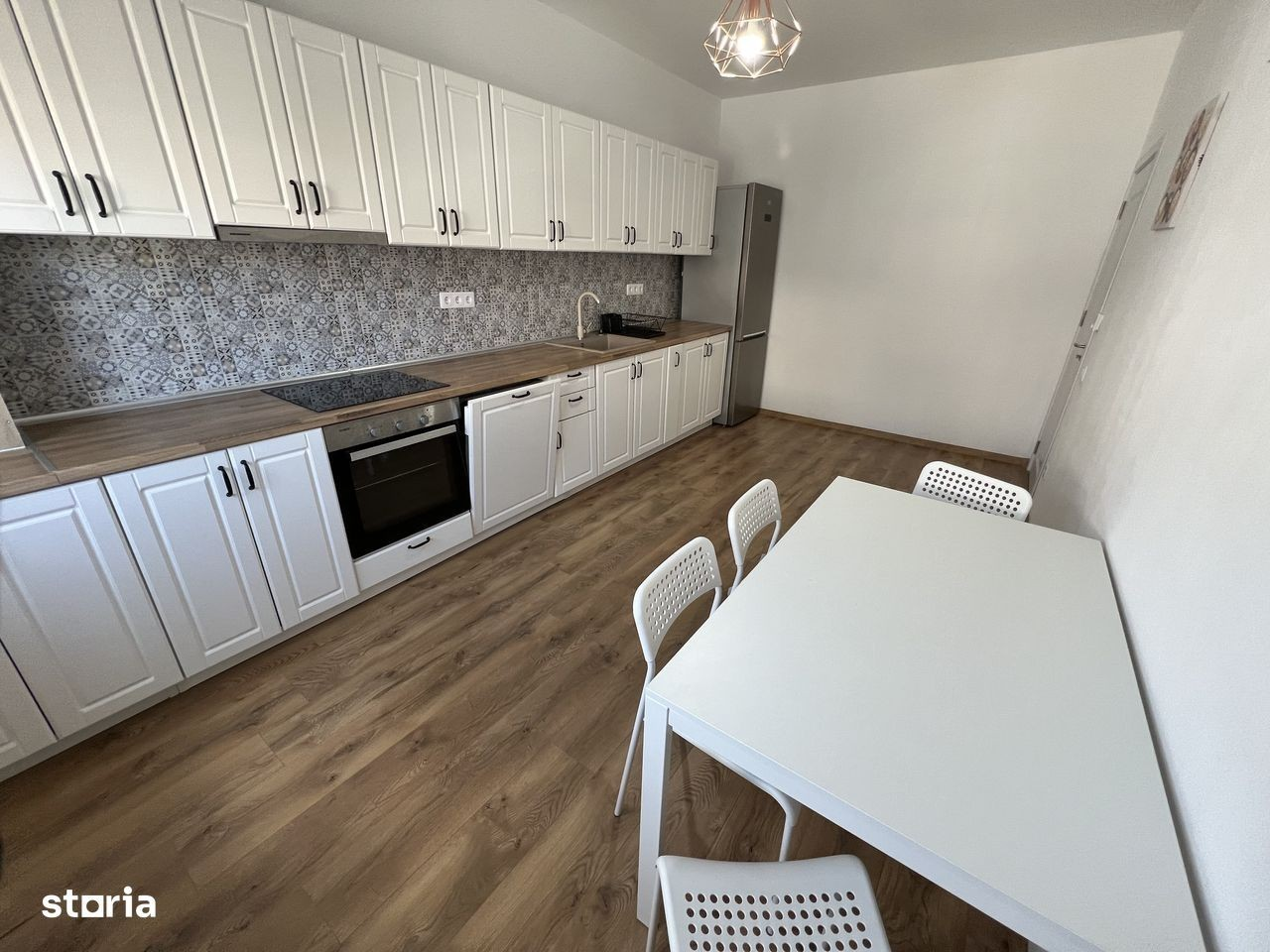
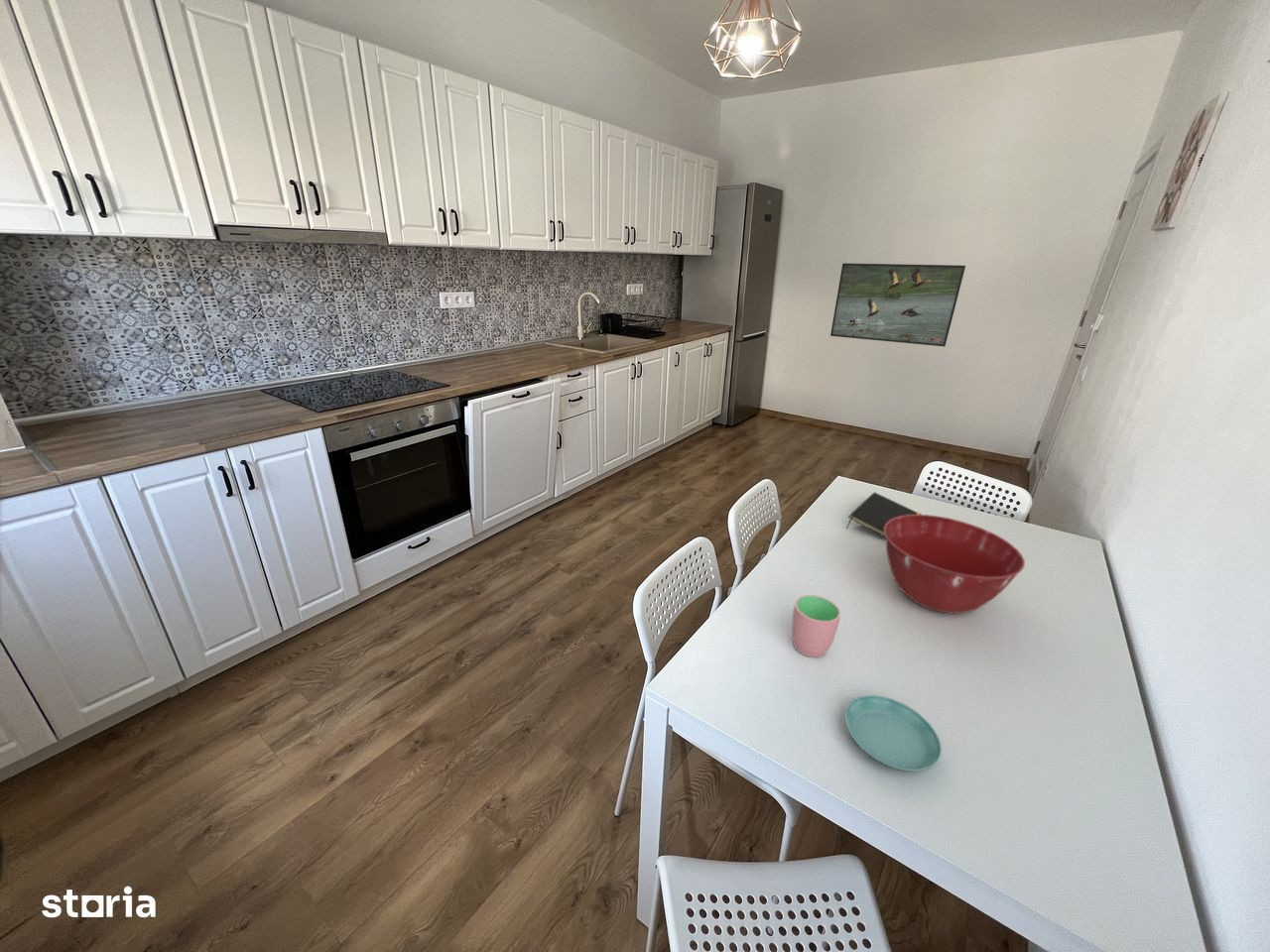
+ mixing bowl [884,514,1026,614]
+ notepad [845,491,923,537]
+ saucer [844,694,943,773]
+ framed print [829,262,966,347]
+ cup [791,594,841,658]
